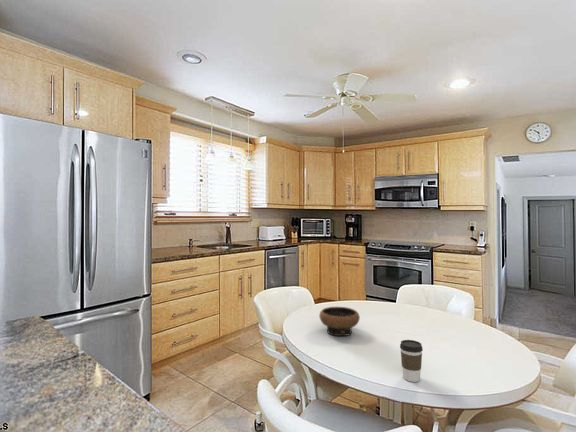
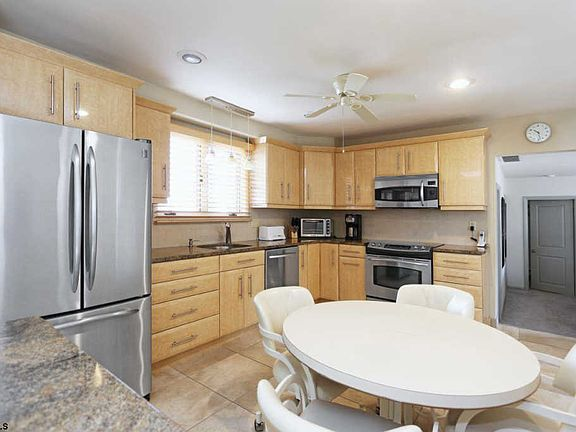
- coffee cup [399,339,424,383]
- bowl [318,306,361,337]
